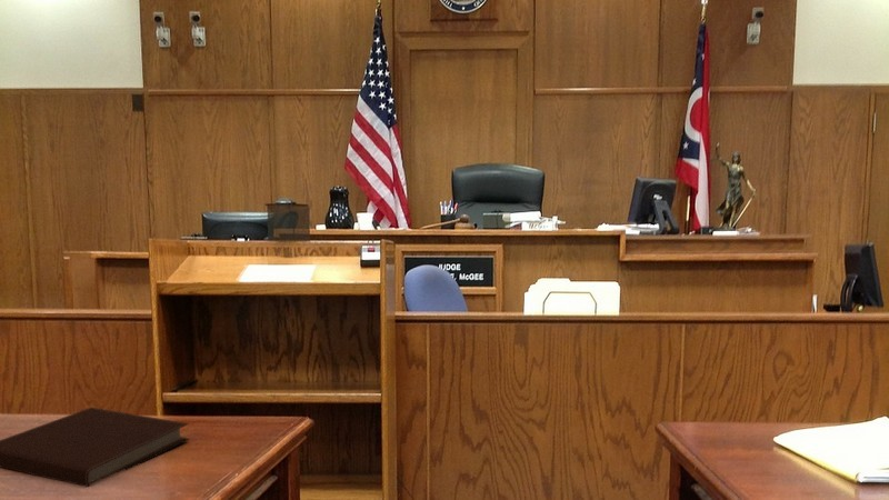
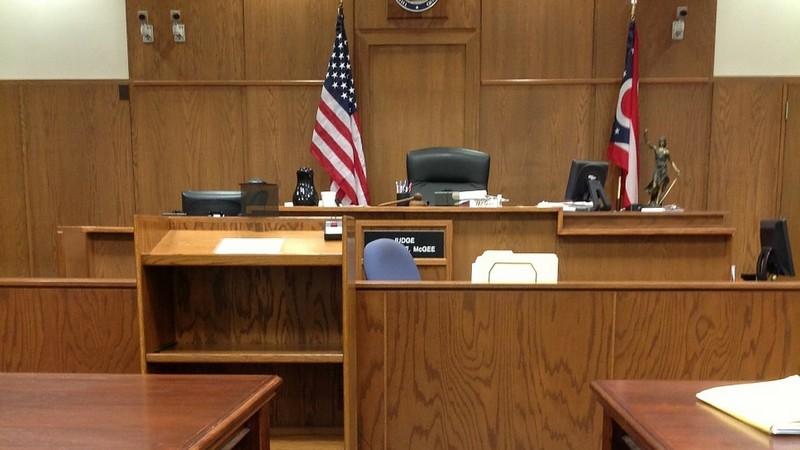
- notebook [0,407,190,488]
